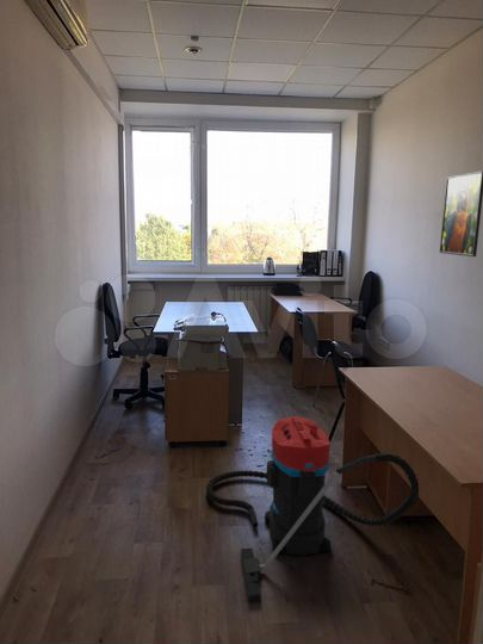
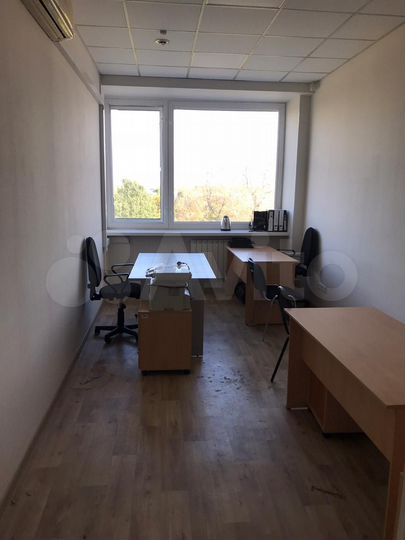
- vacuum cleaner [205,415,420,603]
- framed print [439,169,483,258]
